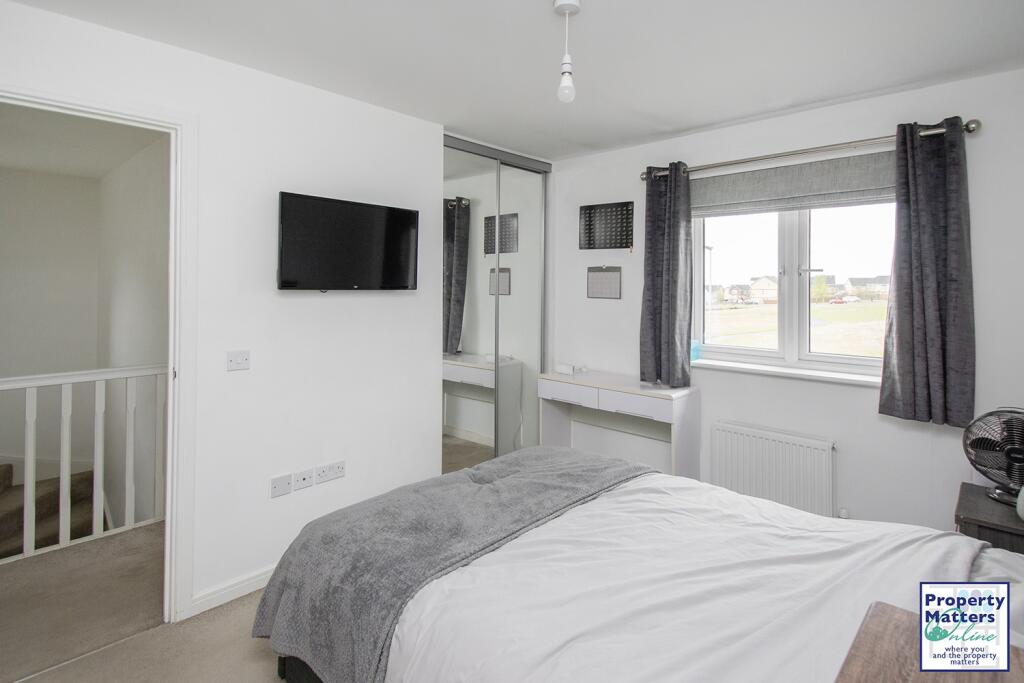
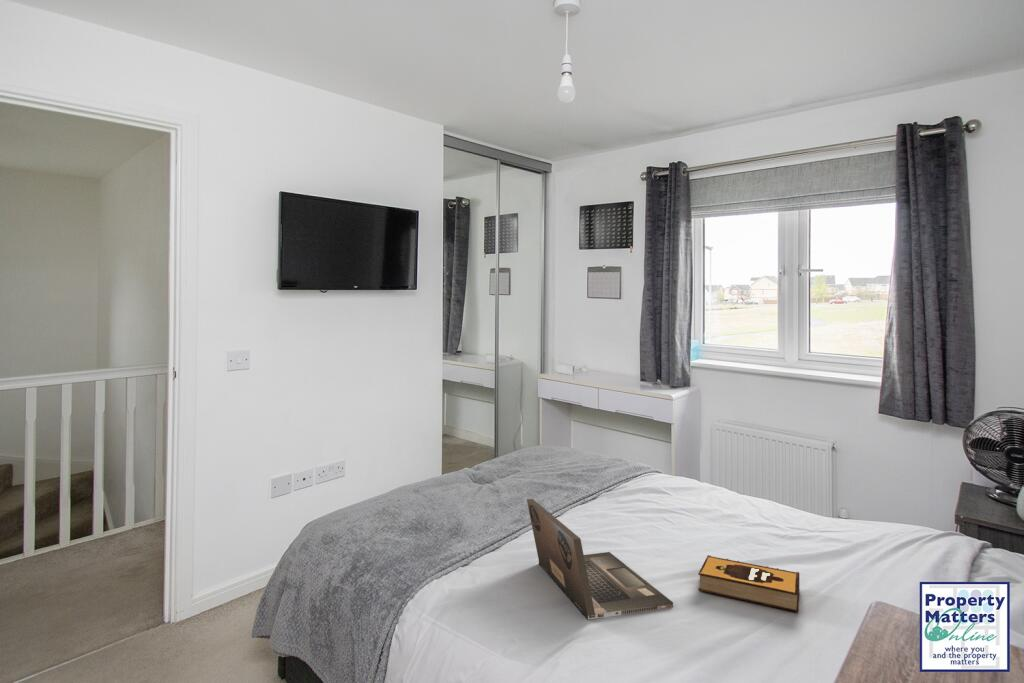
+ hardback book [697,554,801,613]
+ laptop [526,498,674,621]
